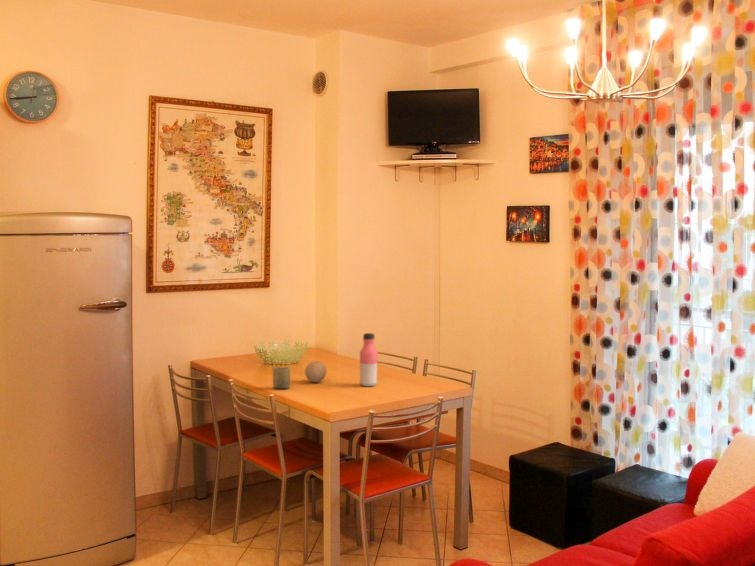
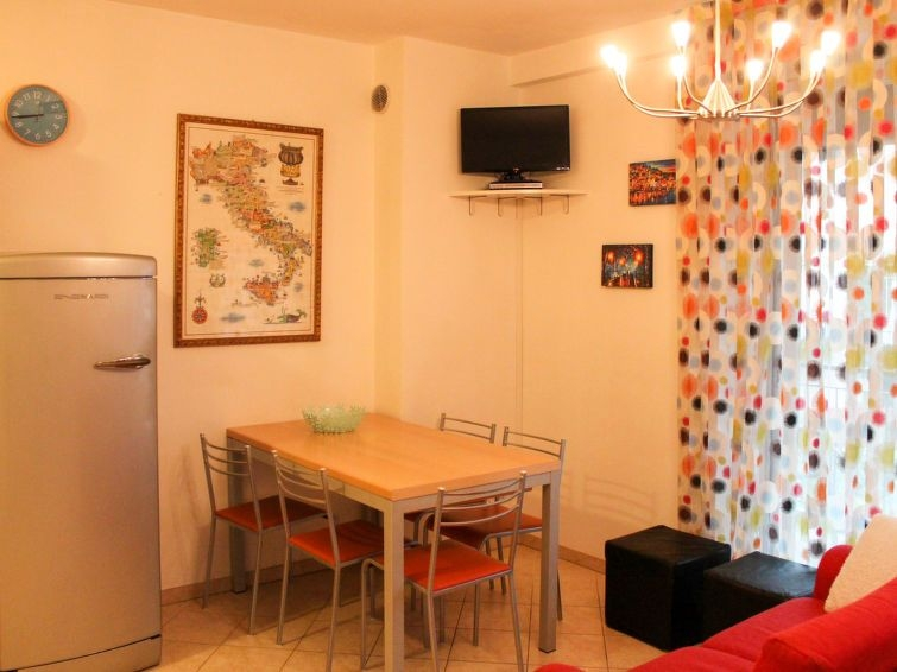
- water bottle [359,332,379,387]
- cup [272,366,291,390]
- fruit [304,360,328,383]
